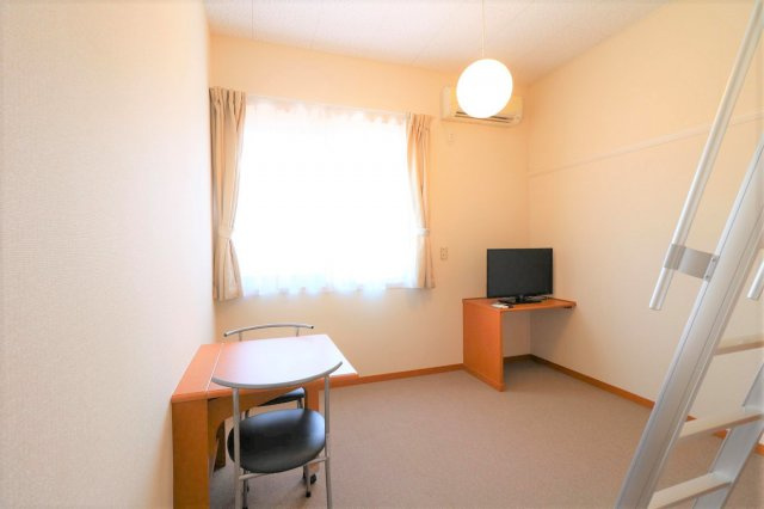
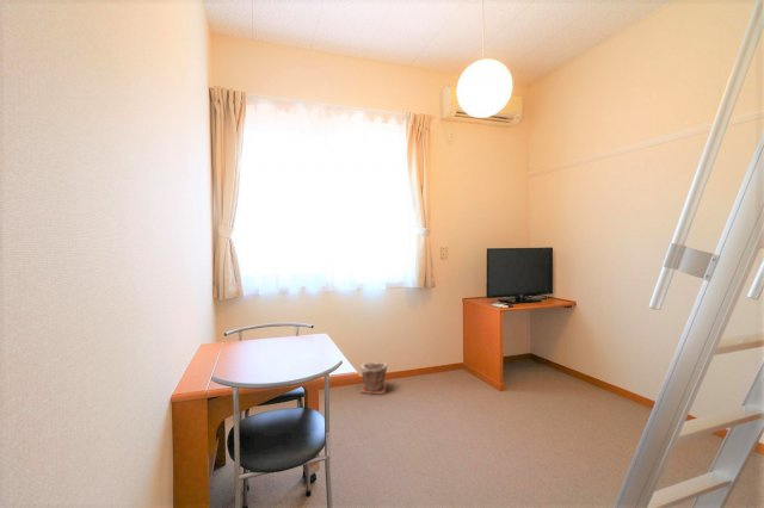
+ plant pot [359,361,388,395]
